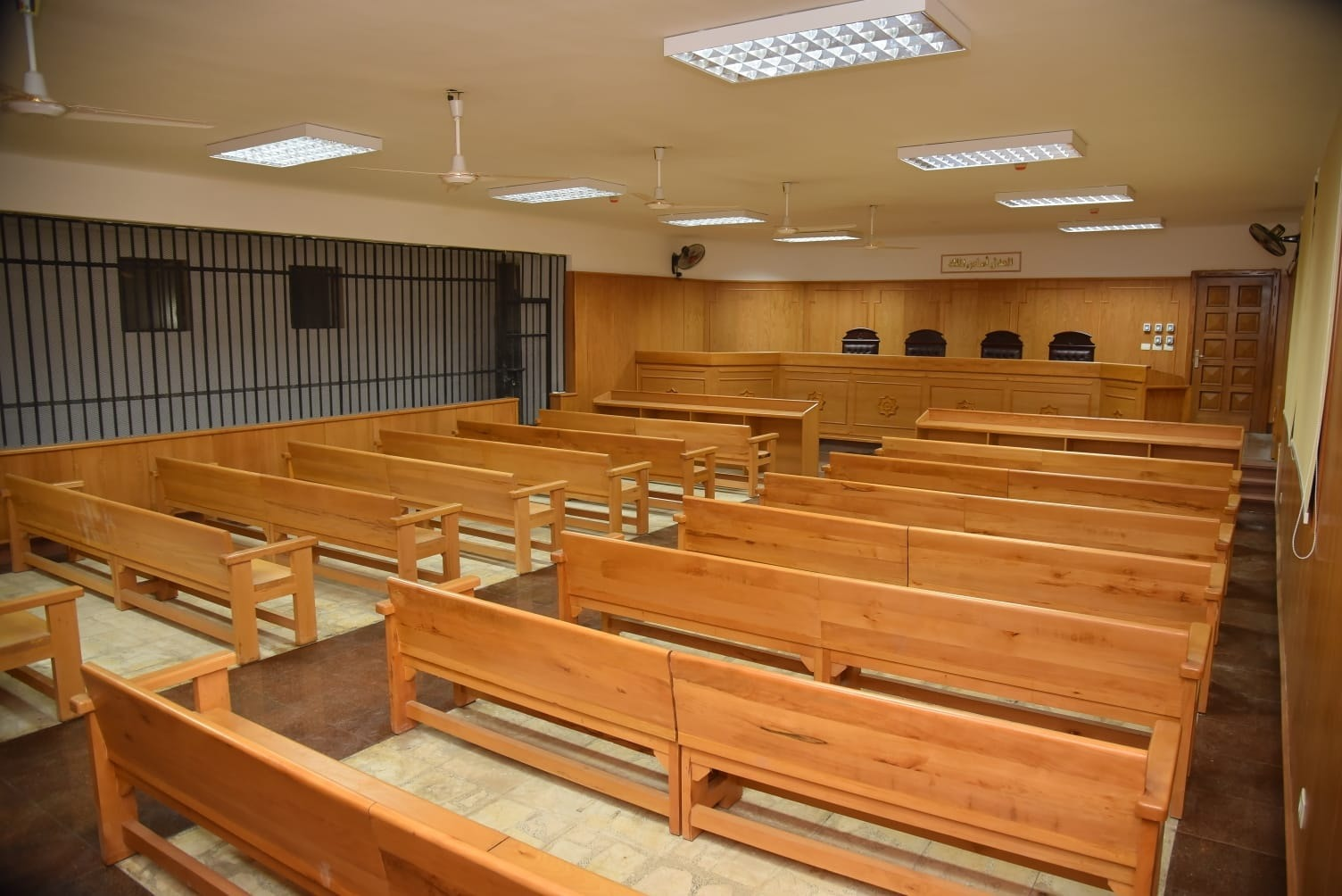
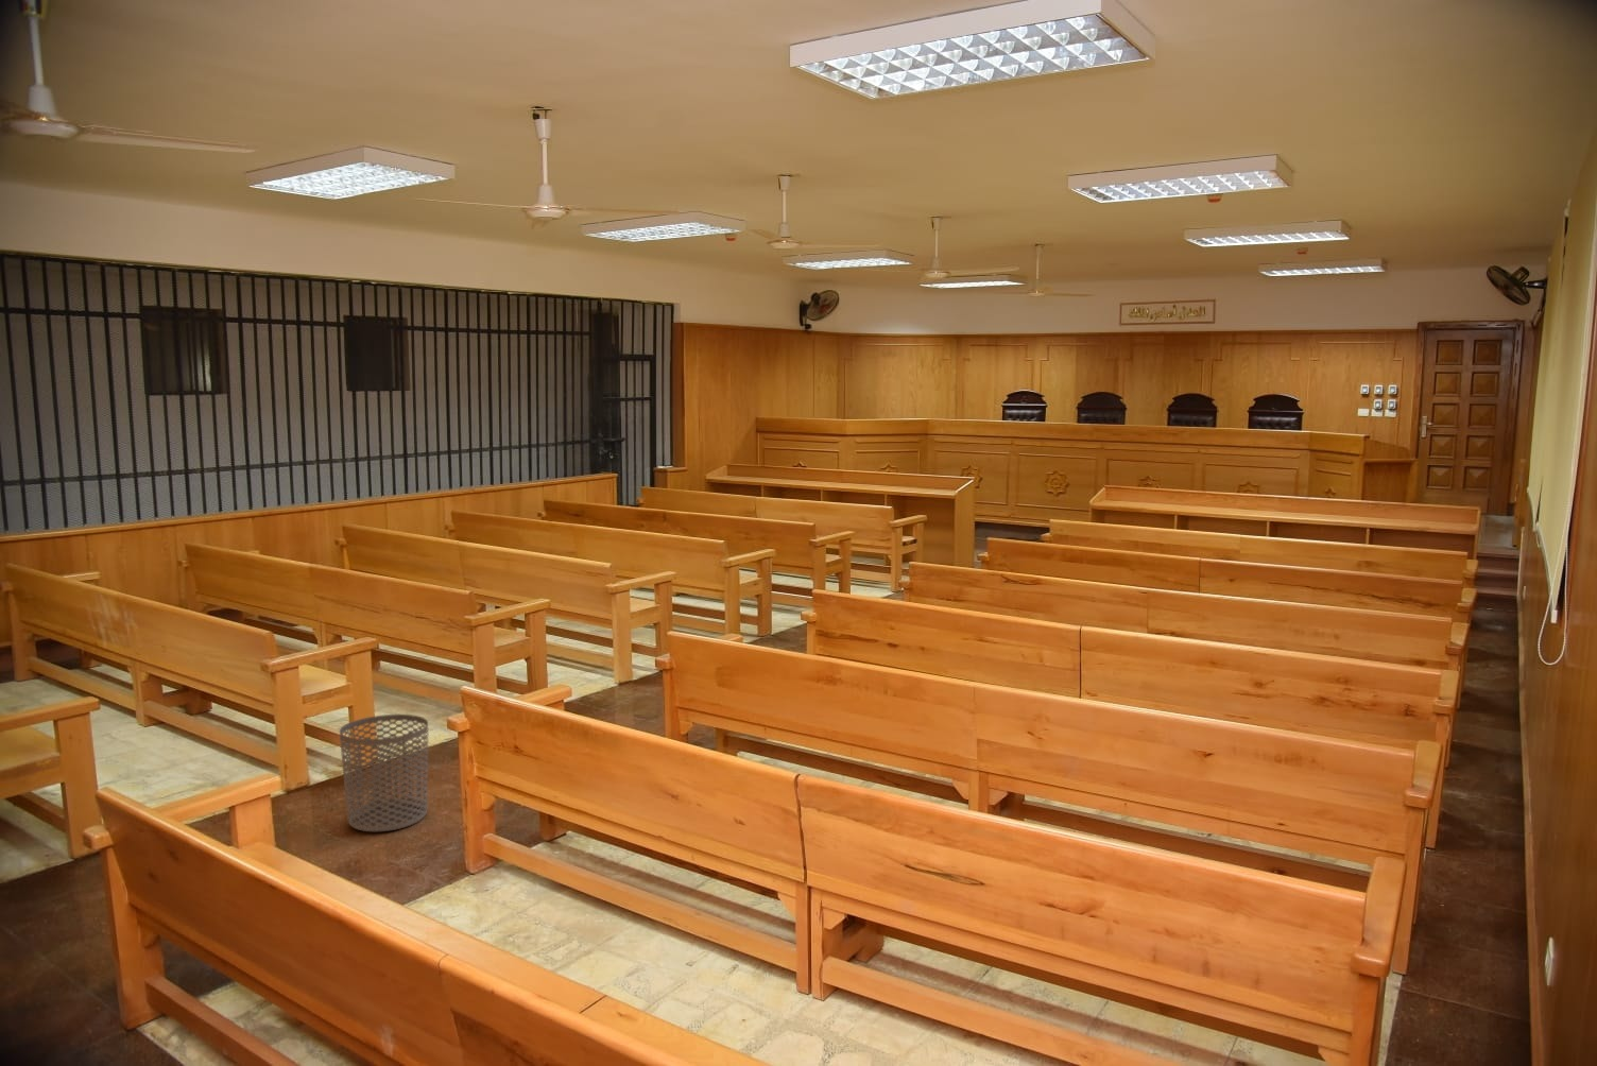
+ waste bin [339,714,428,833]
